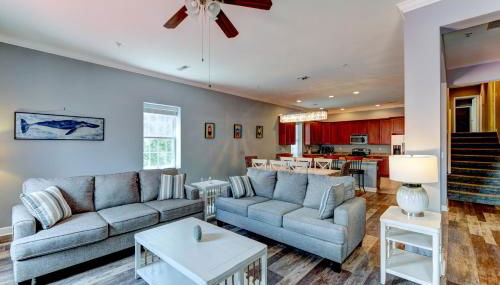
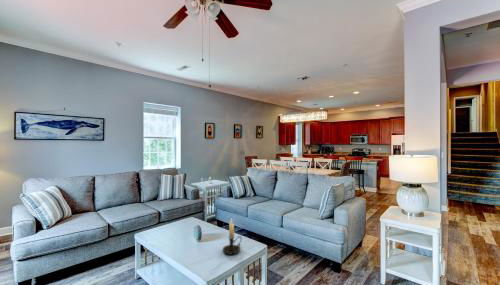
+ candle holder [222,217,243,256]
